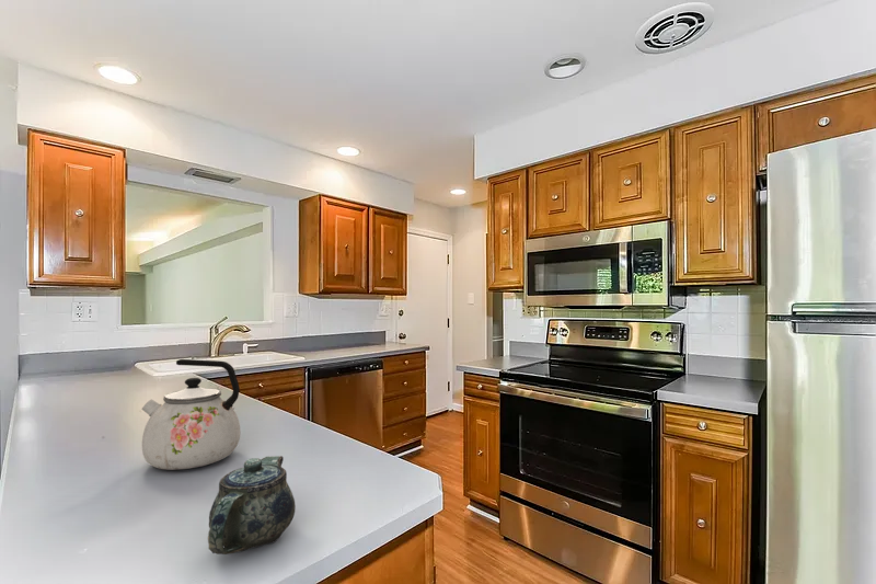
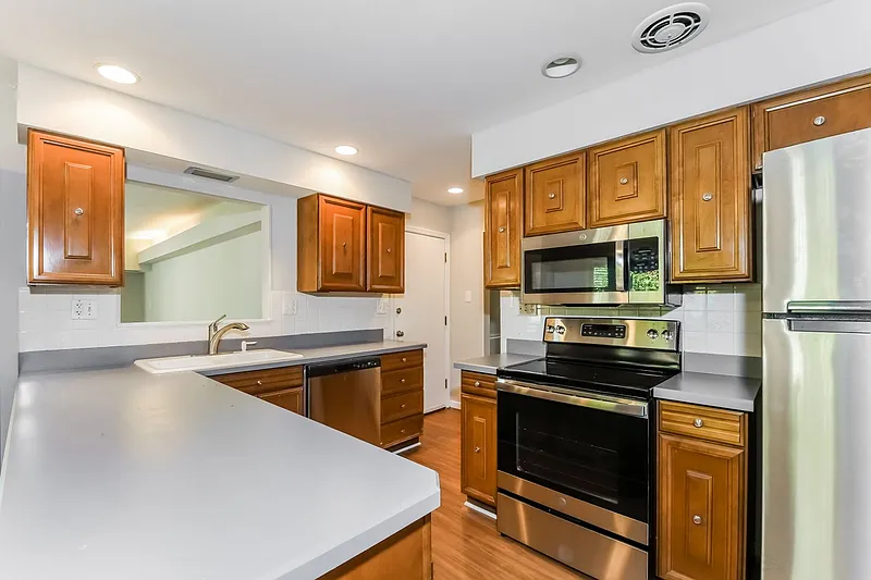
- chinaware [207,455,296,556]
- kettle [141,358,242,471]
